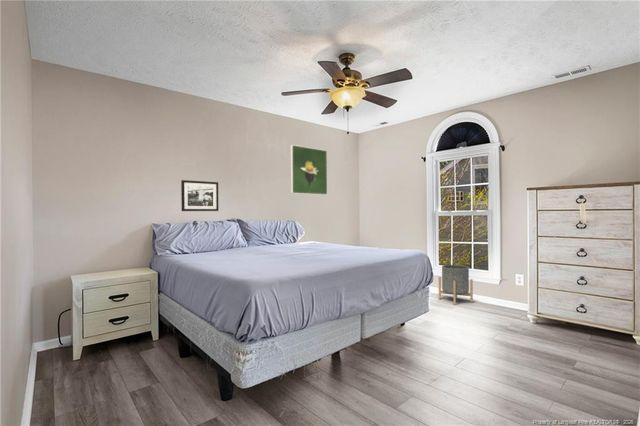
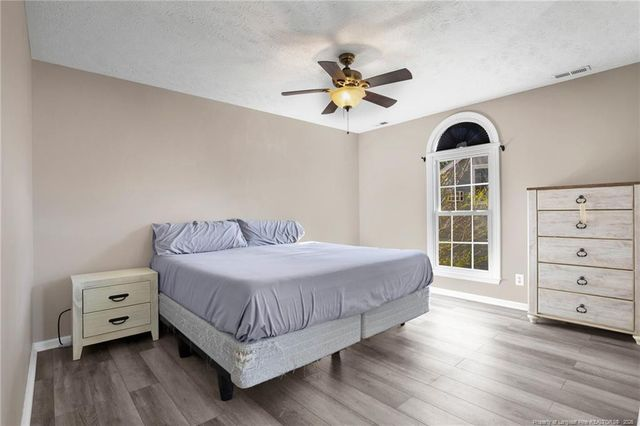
- picture frame [180,179,219,212]
- planter [438,264,474,306]
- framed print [290,144,328,196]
